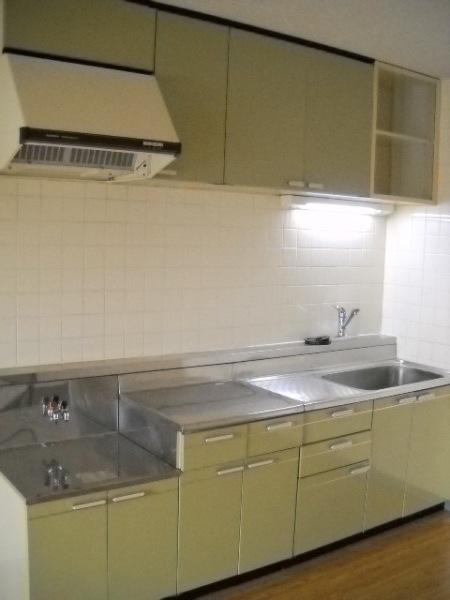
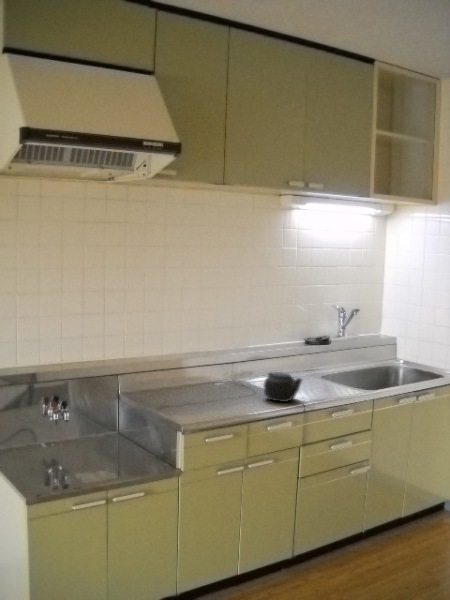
+ teapot [262,371,304,403]
